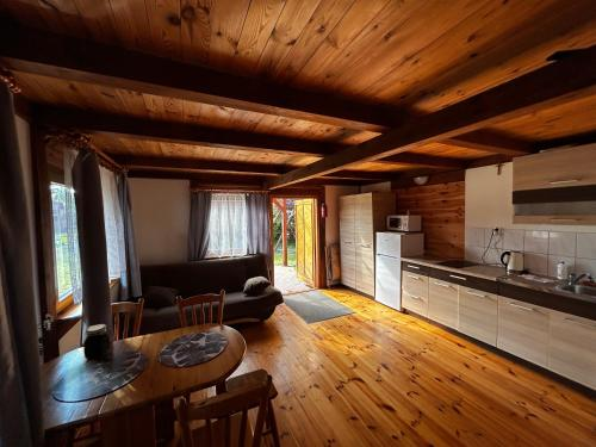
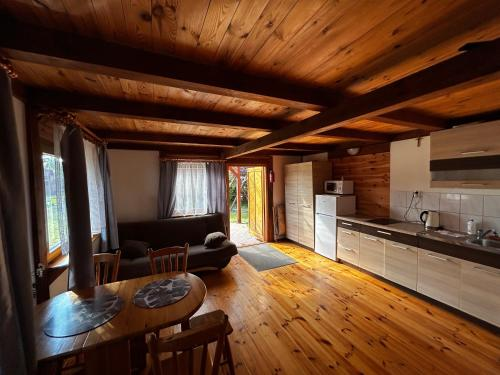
- jar [82,323,112,361]
